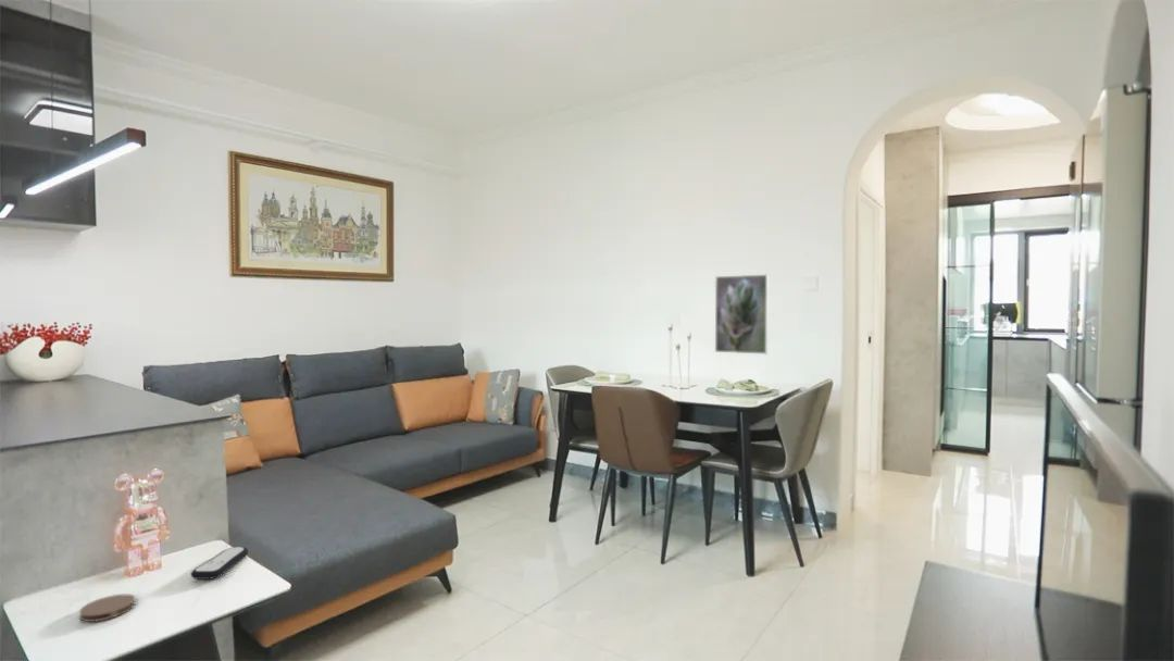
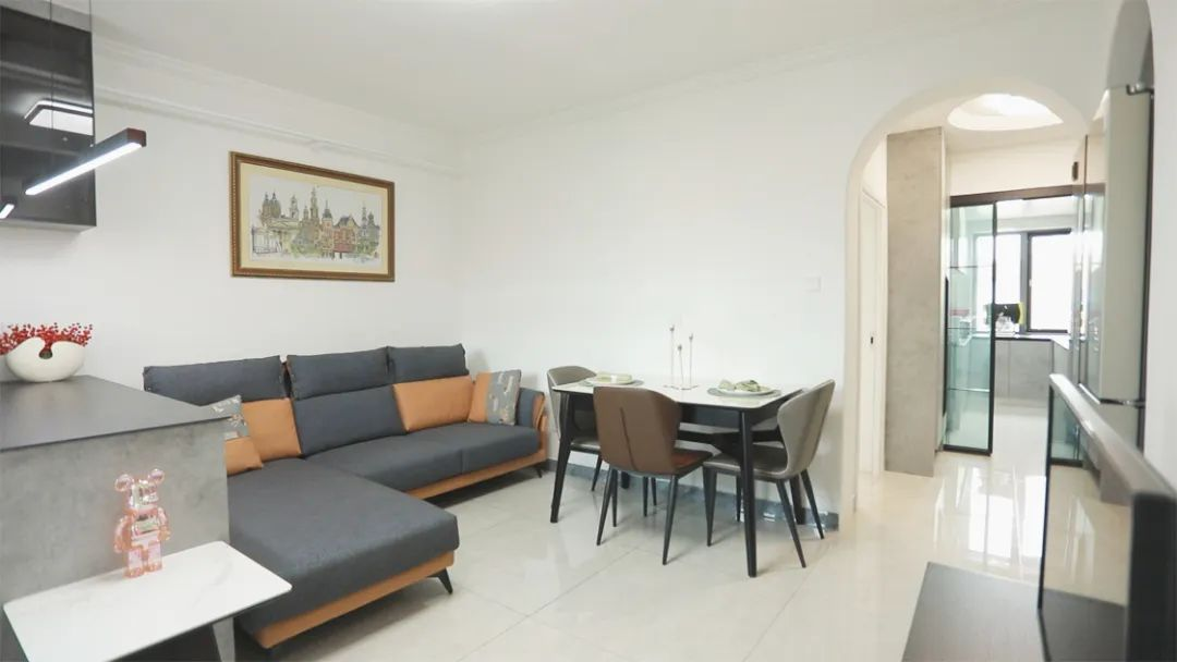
- remote control [189,546,250,581]
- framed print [714,274,770,356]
- coaster [78,594,136,623]
